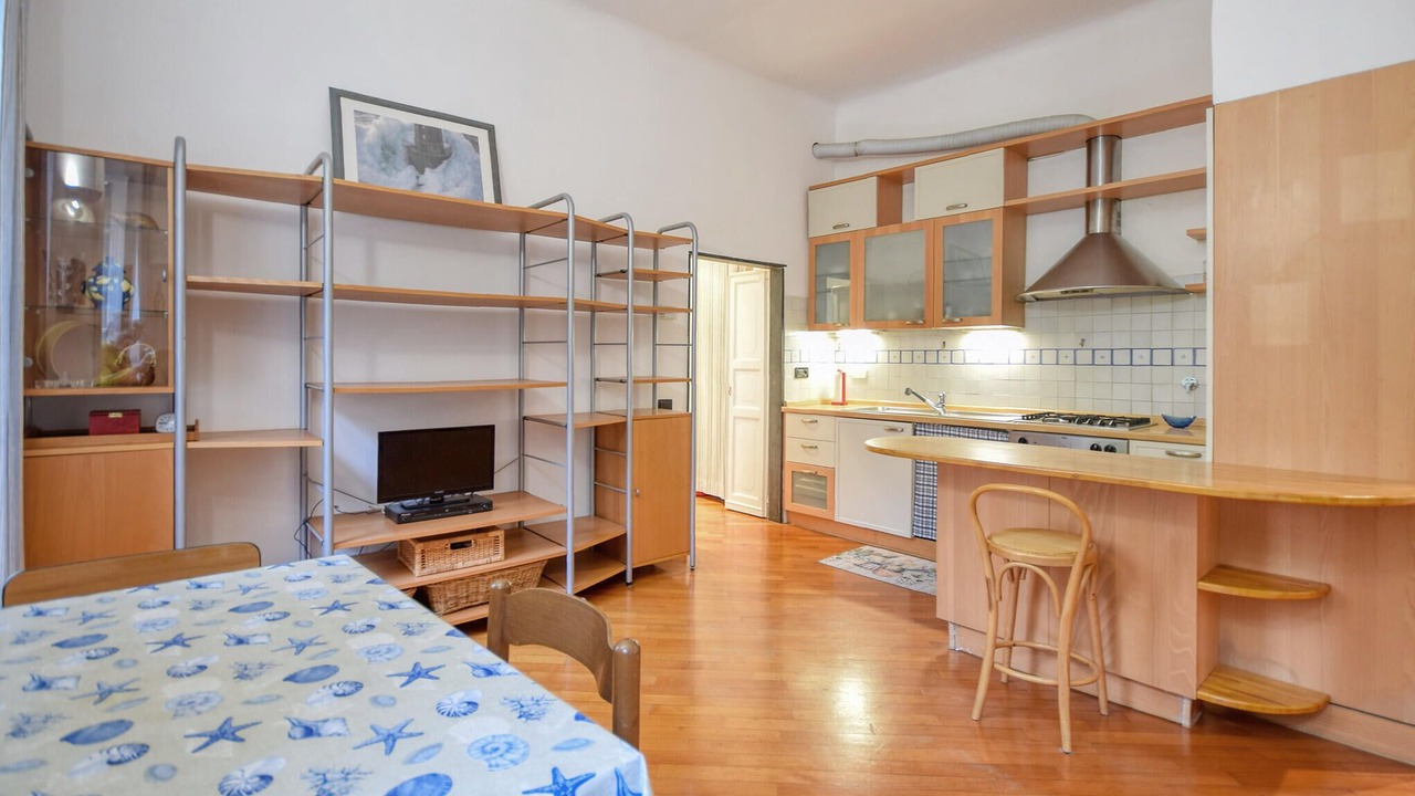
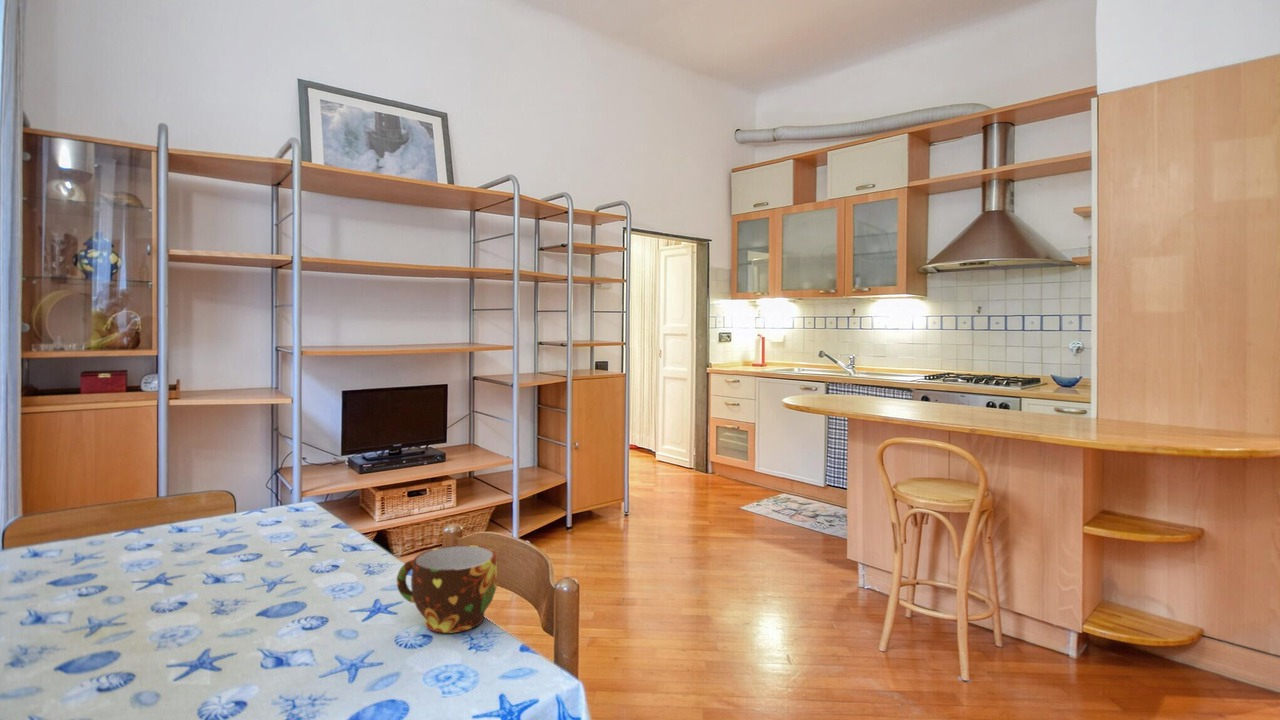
+ cup [396,544,498,634]
